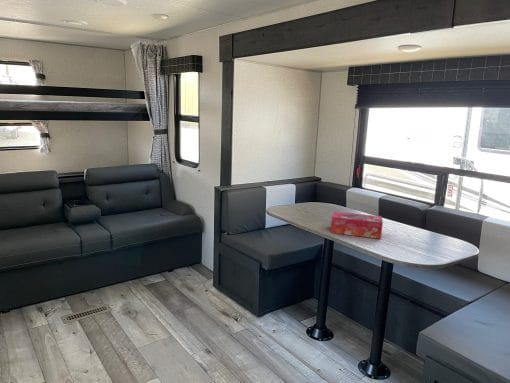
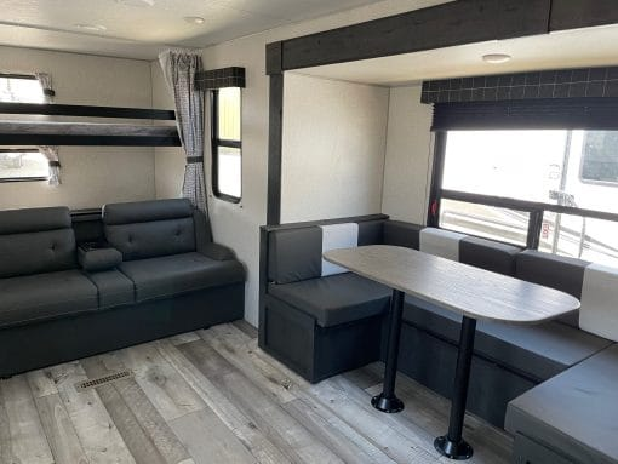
- tissue box [329,210,384,240]
